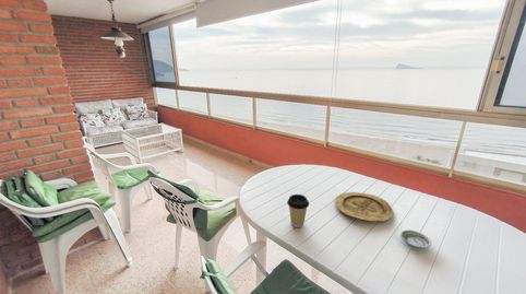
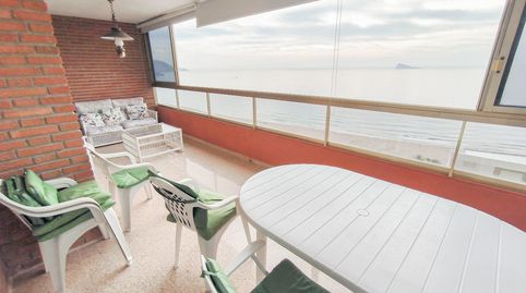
- coffee cup [286,193,310,228]
- plate [335,191,394,222]
- saucer [399,228,432,249]
